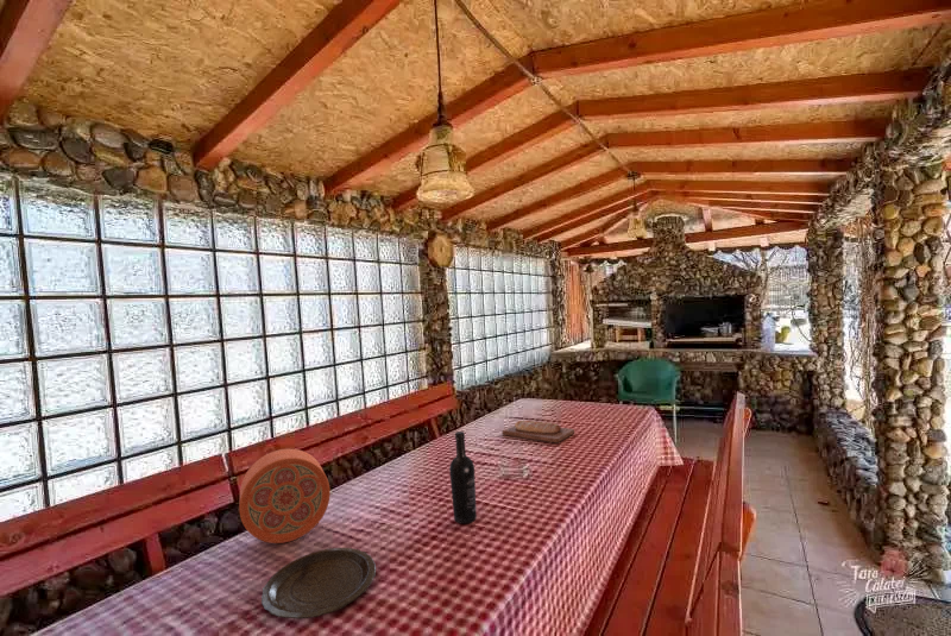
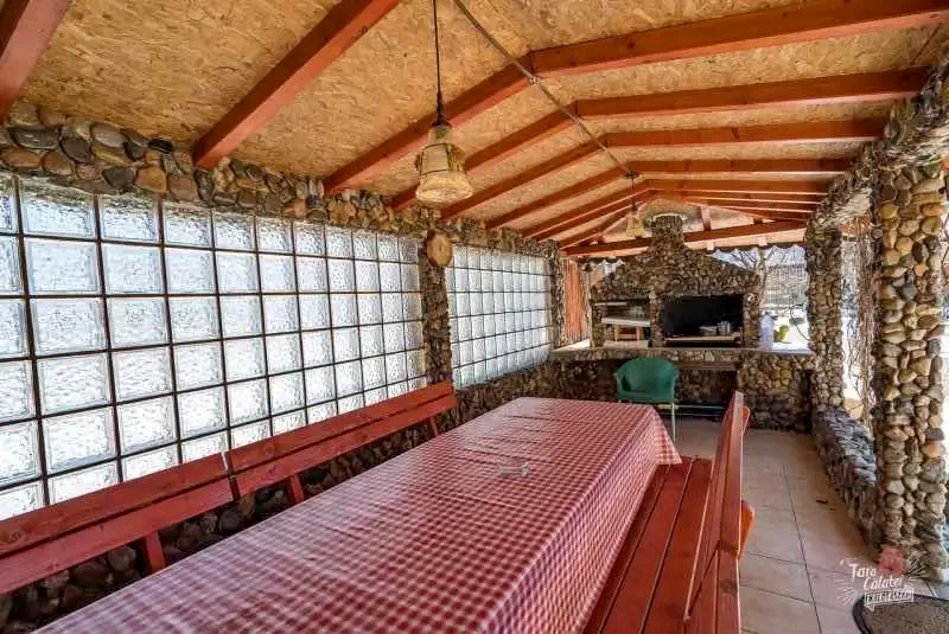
- plate [260,547,377,619]
- plate [238,448,332,544]
- bread loaf [500,420,575,443]
- wine bottle [448,430,478,525]
